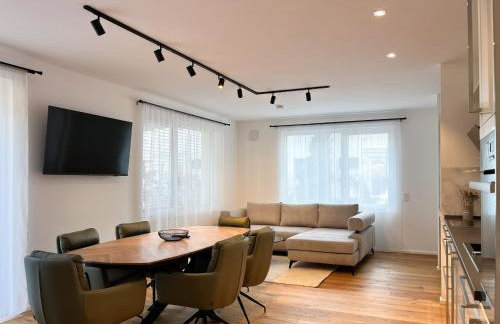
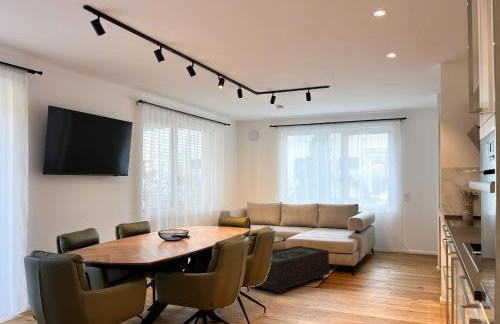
+ coffee table [256,245,331,294]
